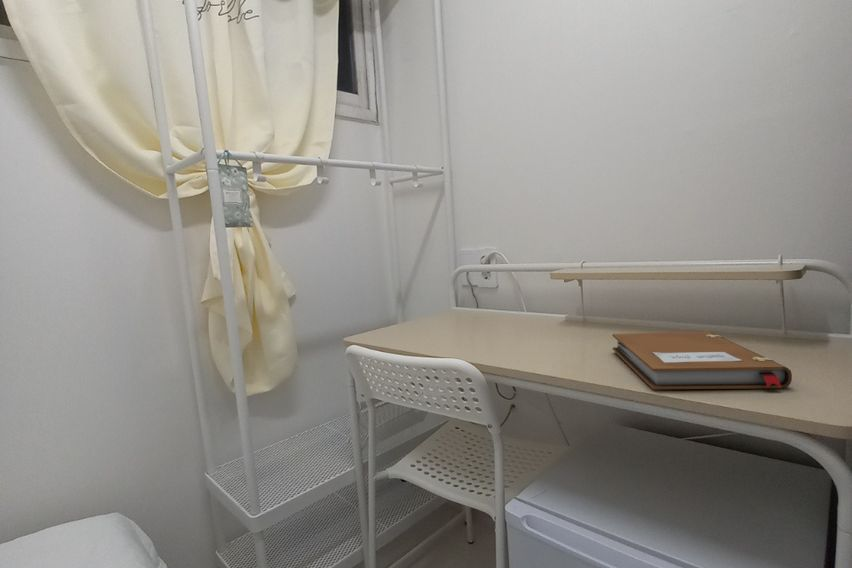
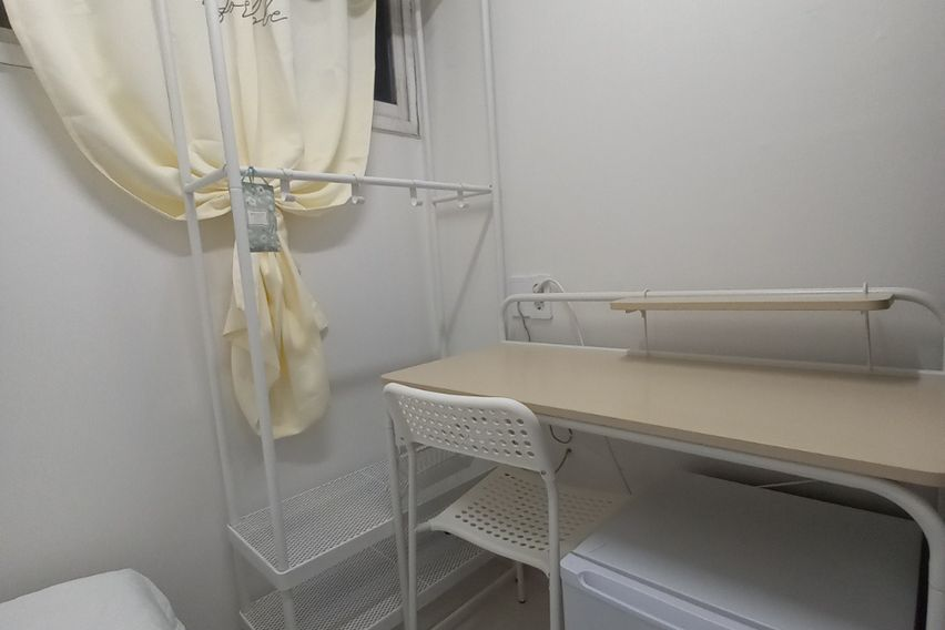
- notebook [611,331,793,390]
